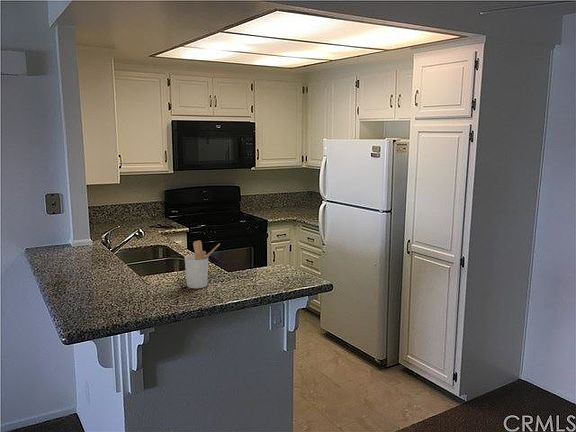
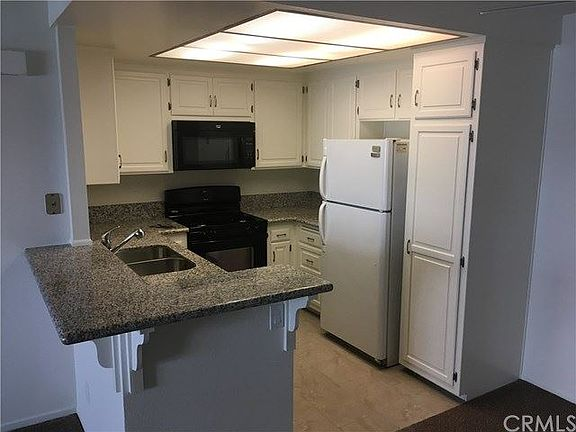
- utensil holder [184,239,221,289]
